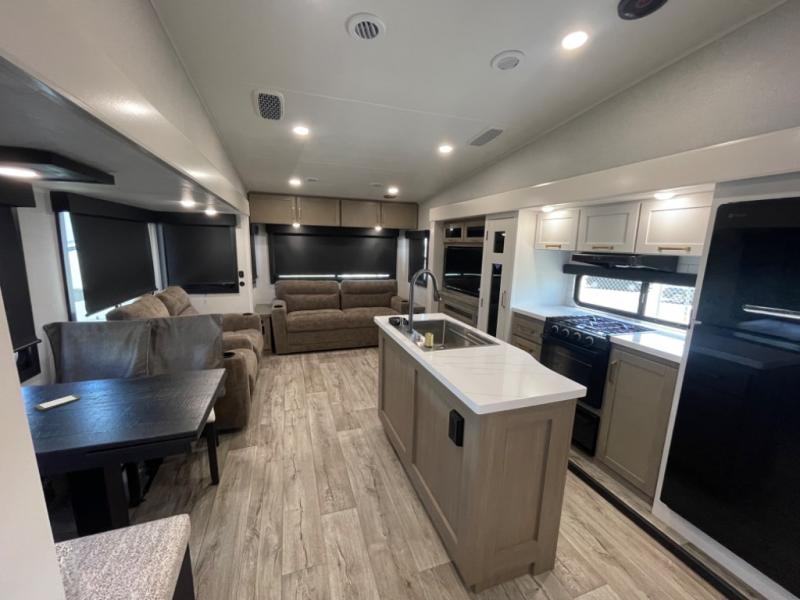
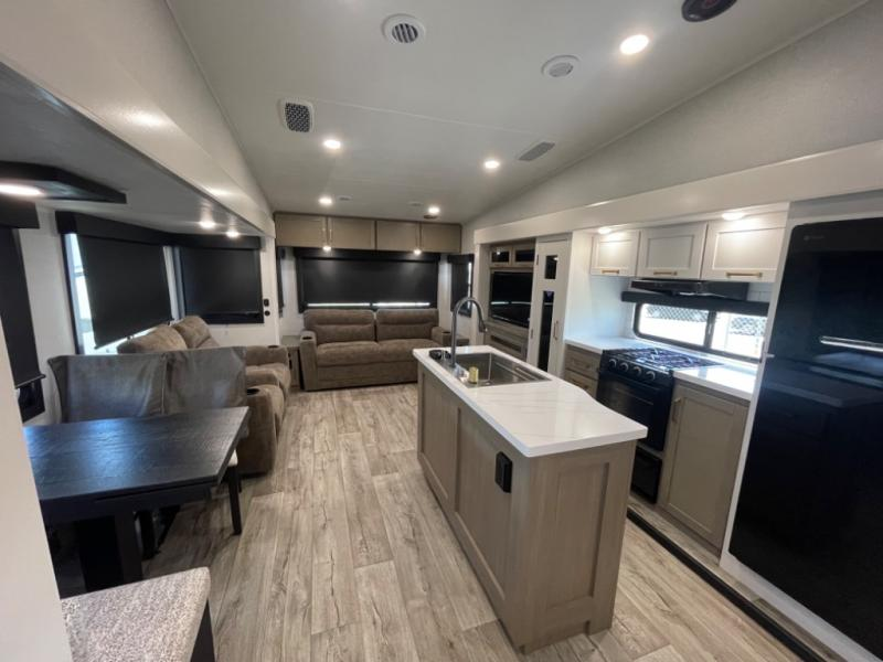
- smartphone [33,394,82,412]
